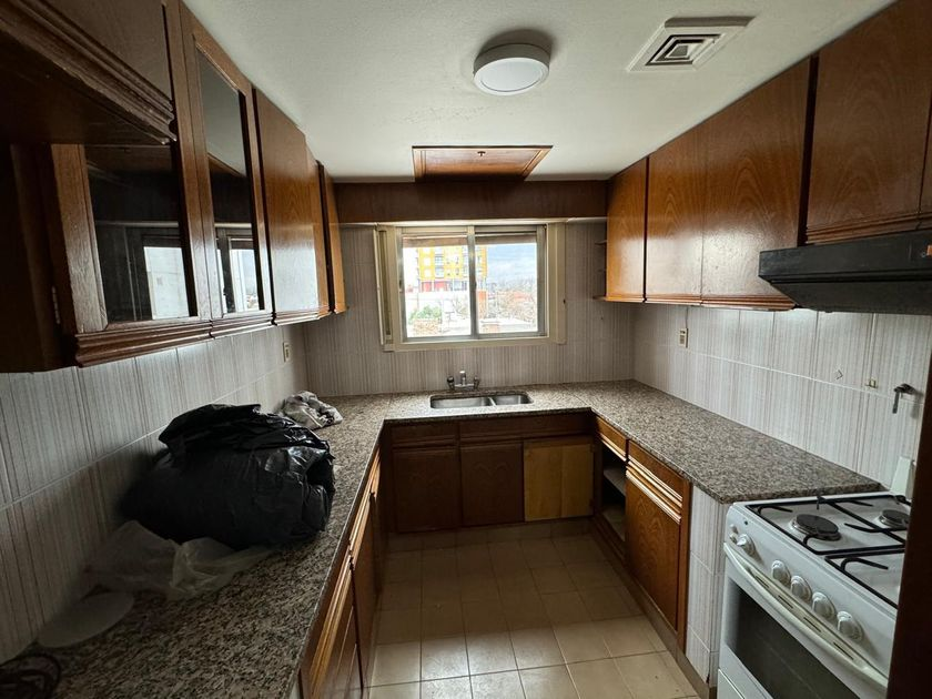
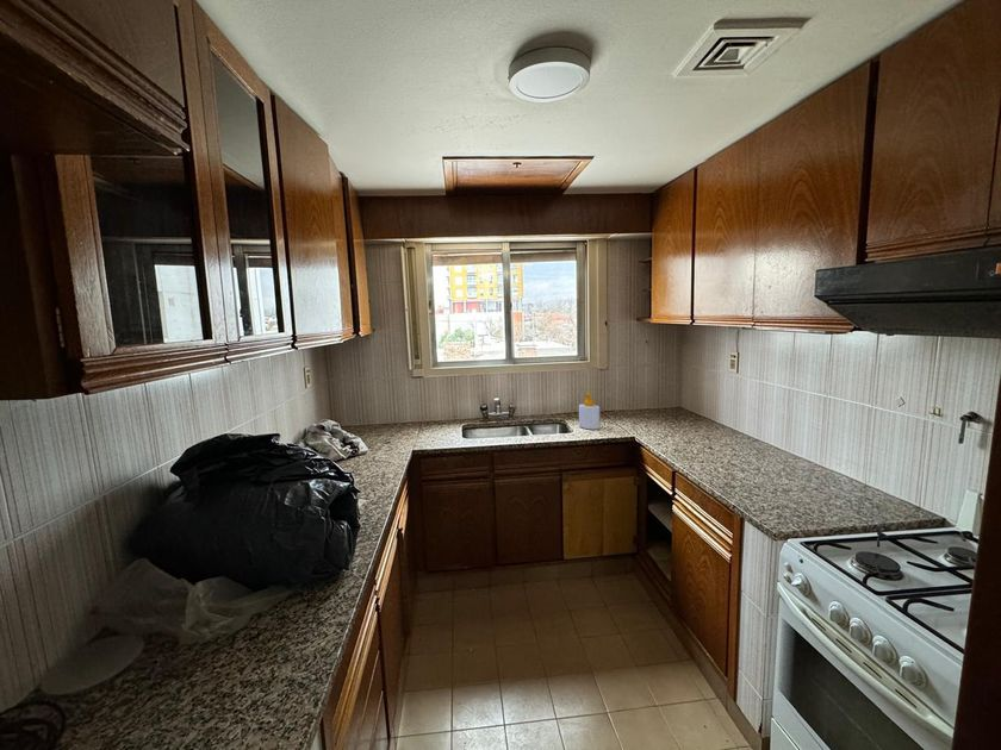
+ soap bottle [578,392,601,431]
